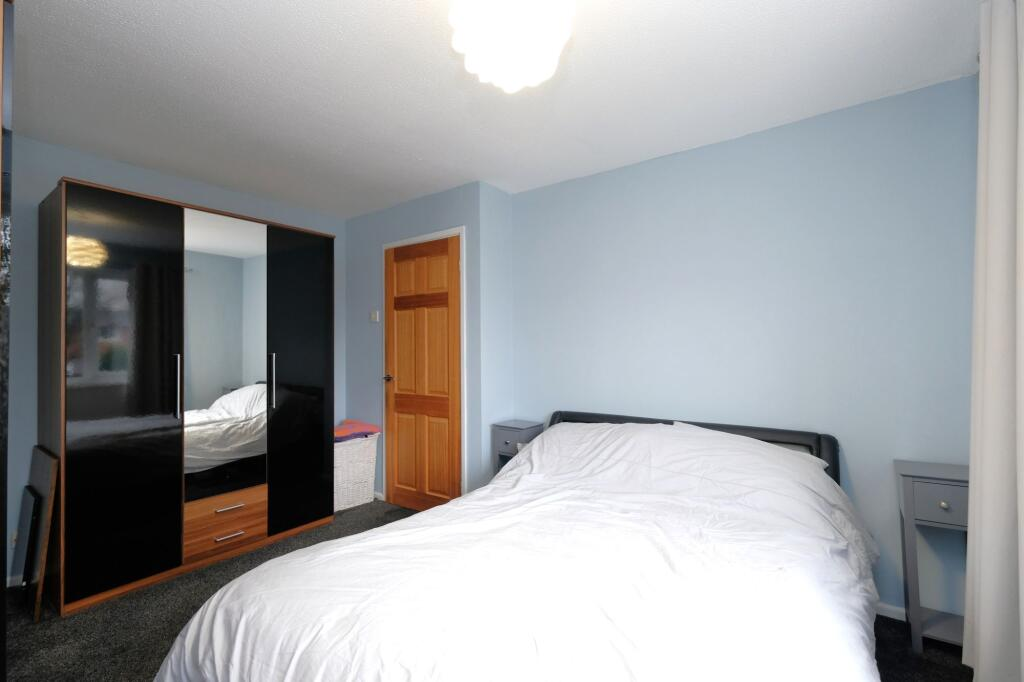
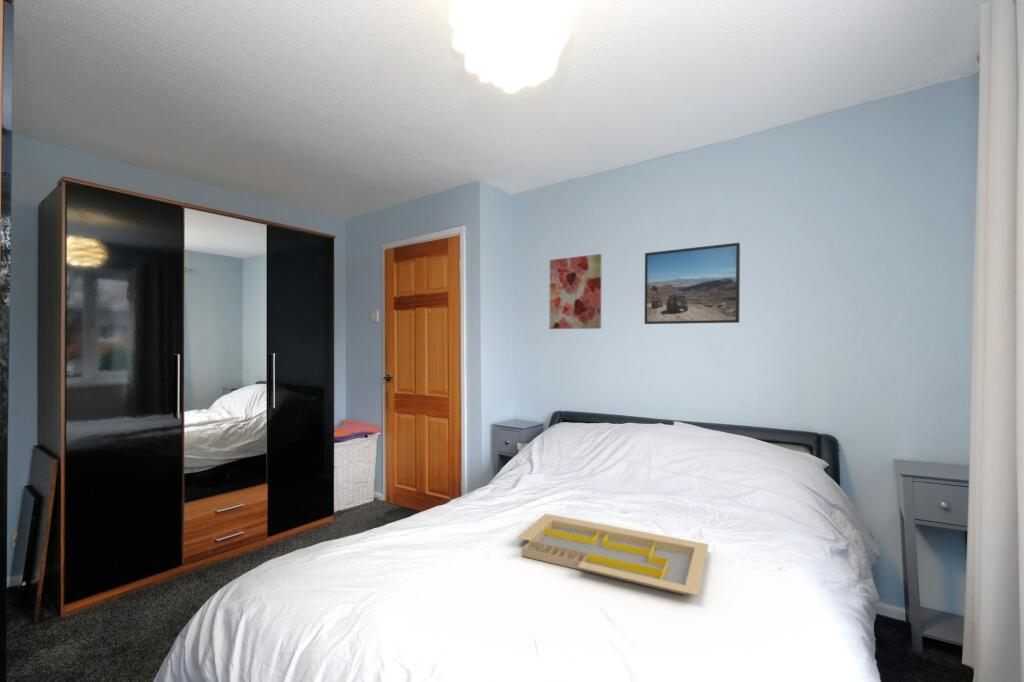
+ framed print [644,242,741,325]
+ serving tray [516,512,710,596]
+ wall art [548,253,603,330]
